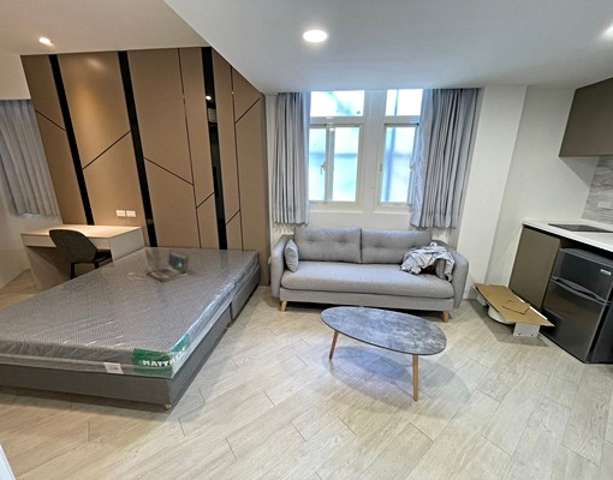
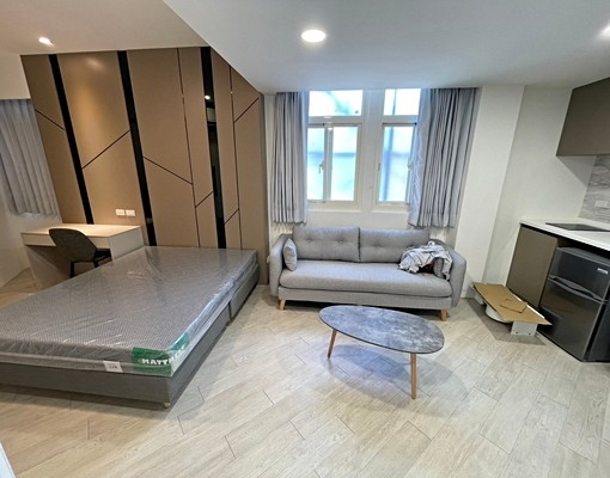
- laptop [145,248,190,283]
